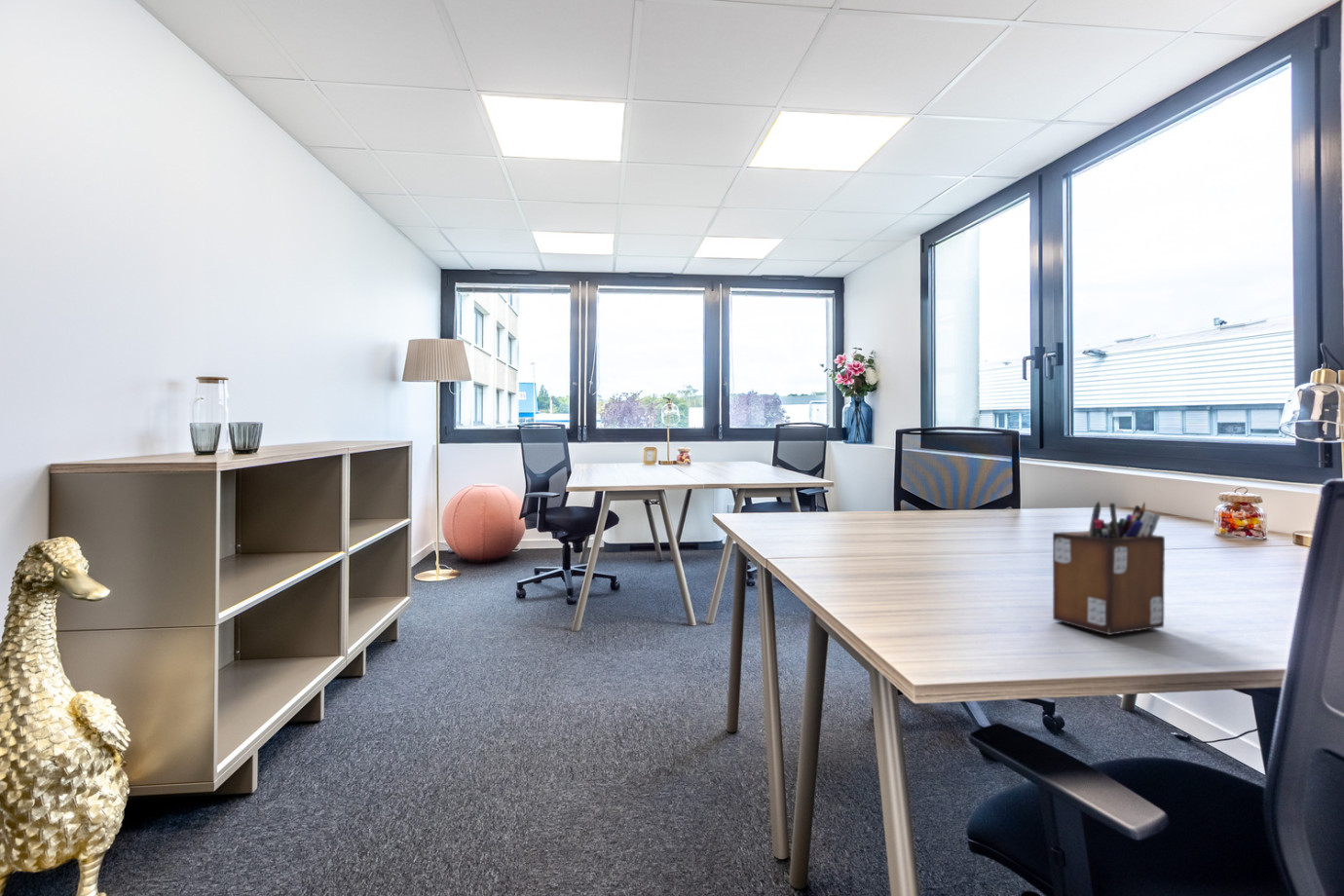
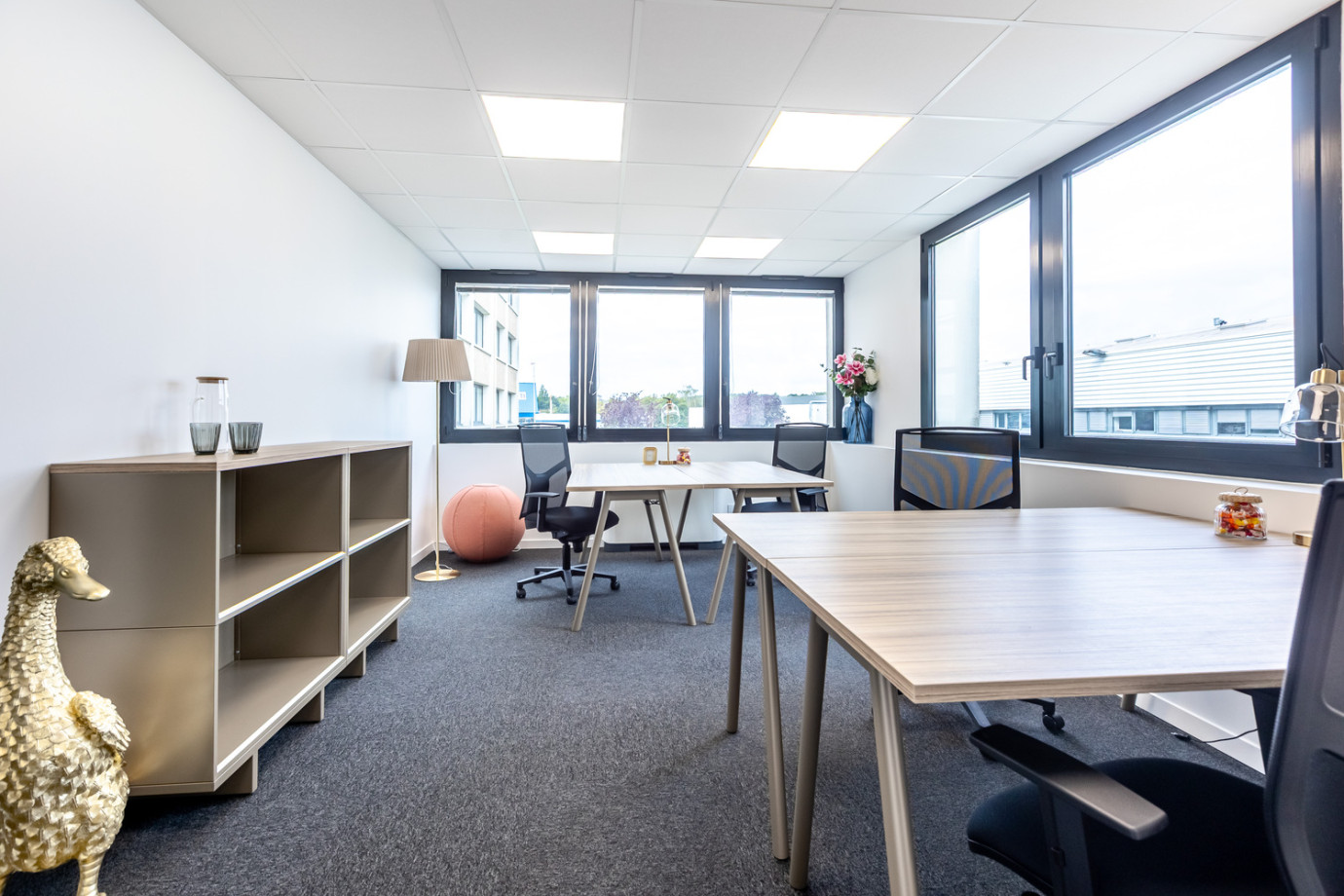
- desk organizer [1052,501,1166,636]
